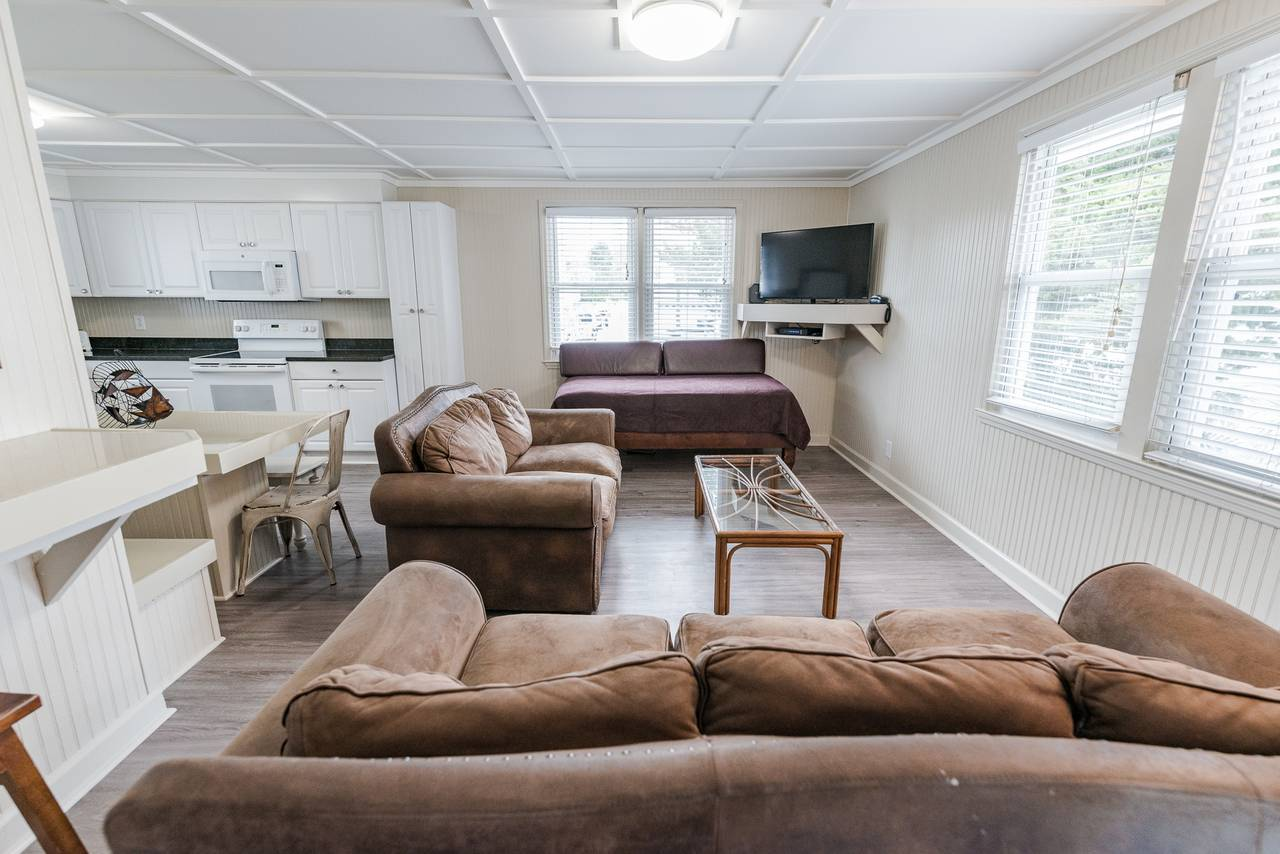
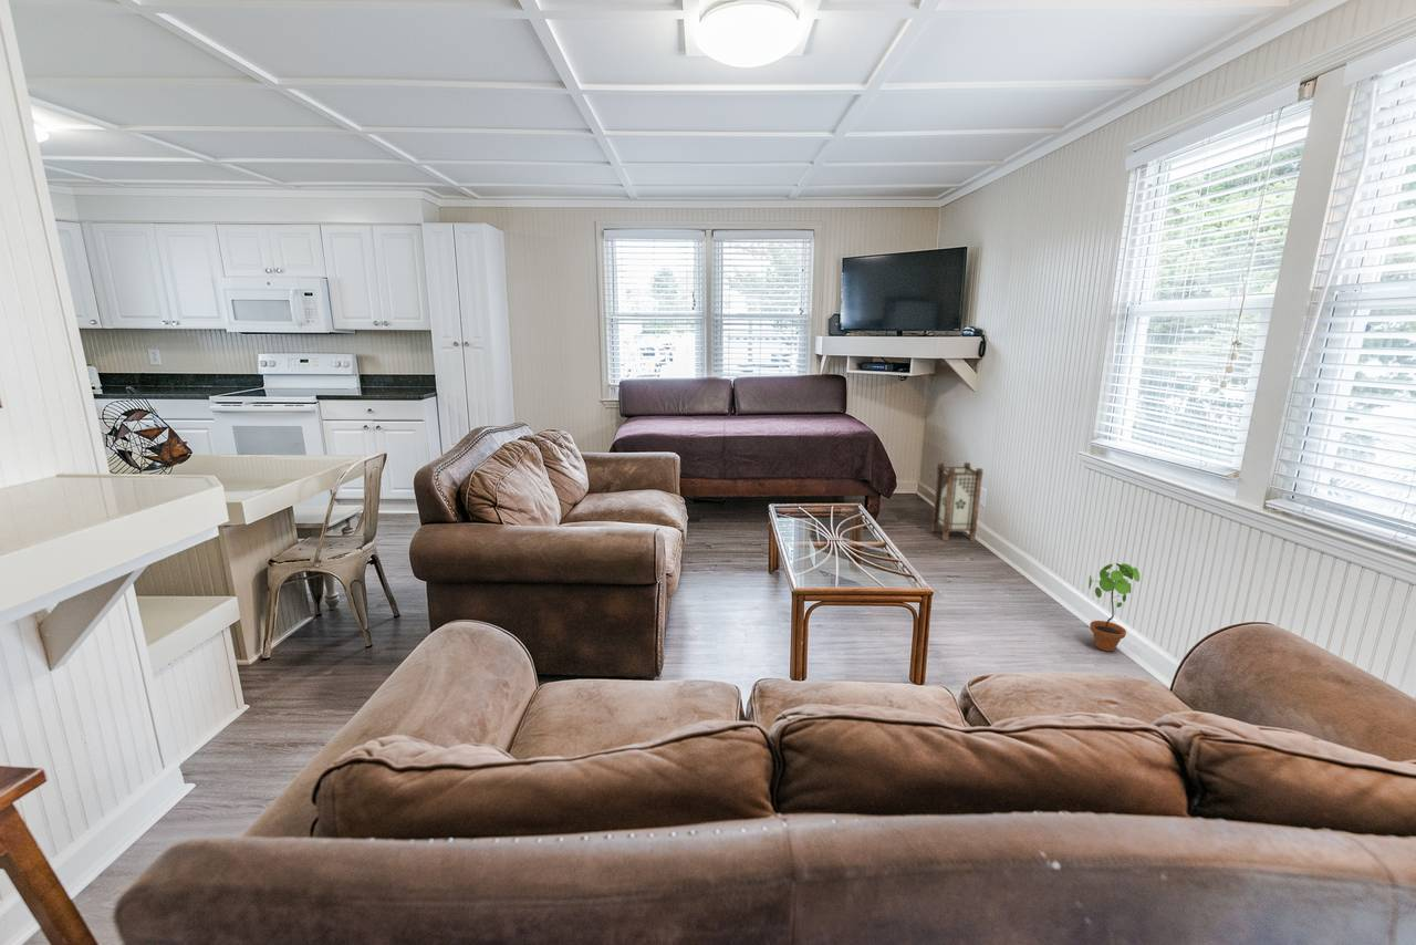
+ potted plant [1087,562,1141,653]
+ lantern [930,461,985,542]
